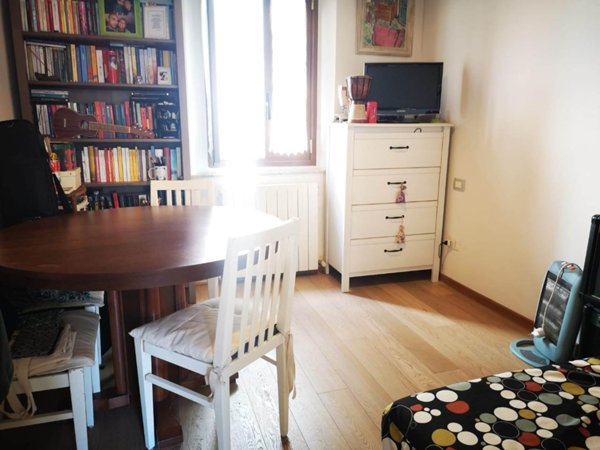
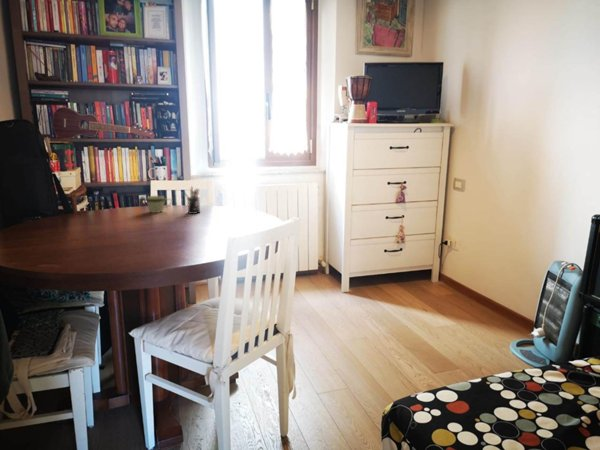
+ mug [146,195,173,214]
+ pen holder [182,186,201,215]
